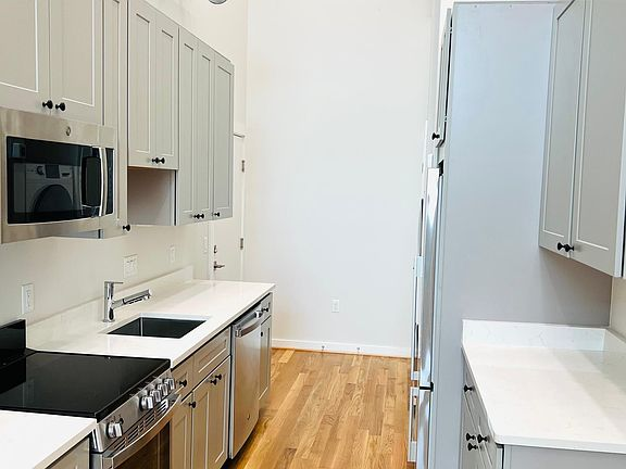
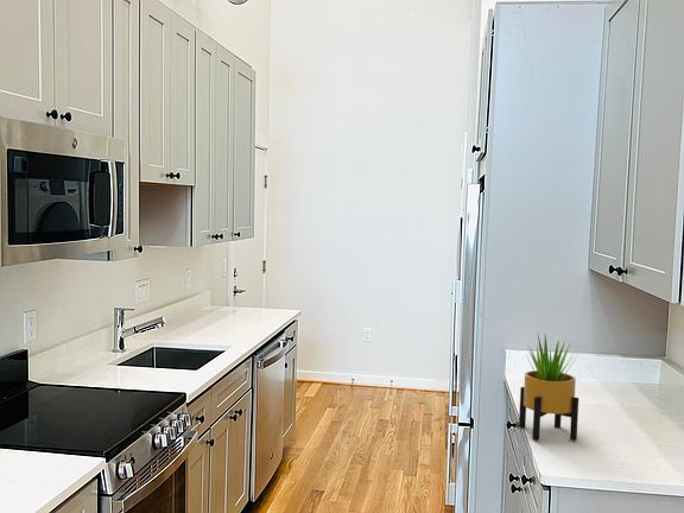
+ potted plant [518,331,580,442]
